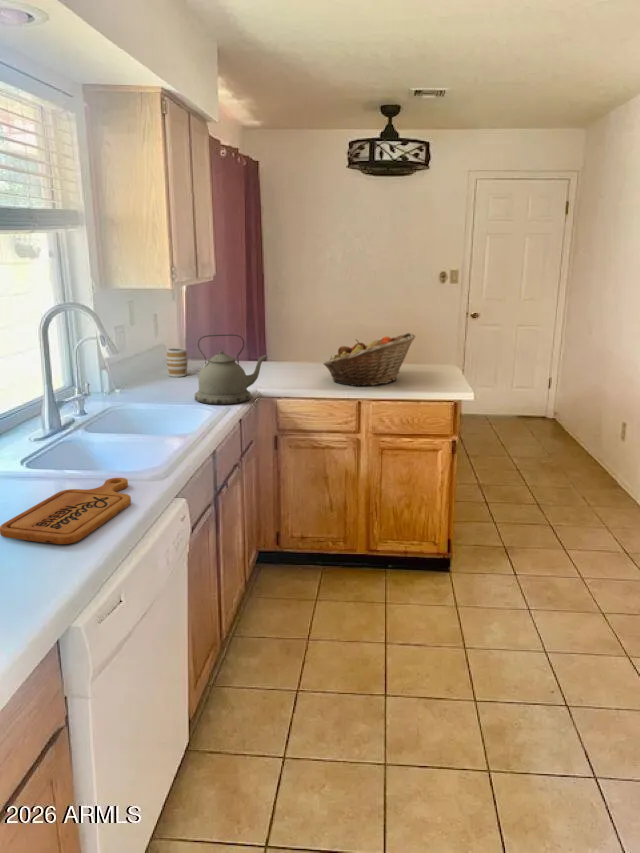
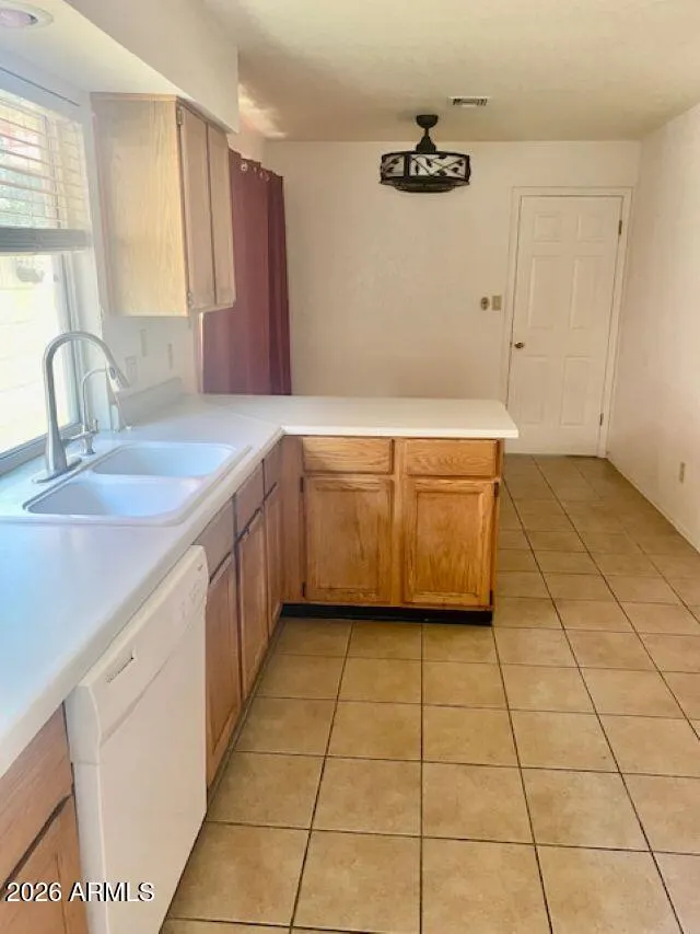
- fruit basket [322,332,417,387]
- cutting board [0,477,132,545]
- kettle [194,333,268,406]
- mug [166,347,189,378]
